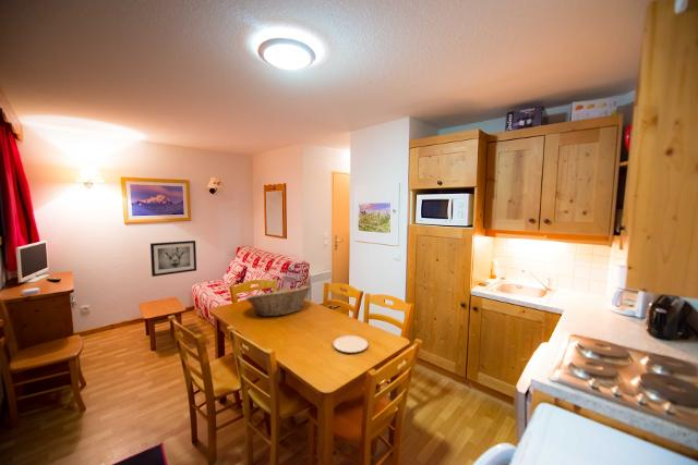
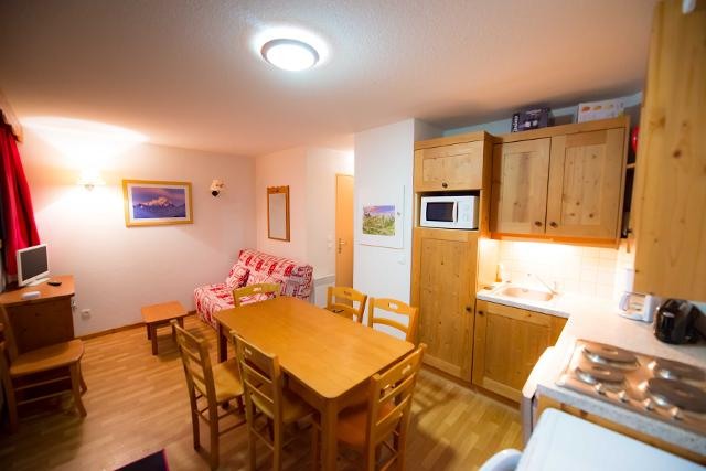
- plate [333,334,369,354]
- fruit basket [244,284,312,317]
- wall art [149,240,197,278]
